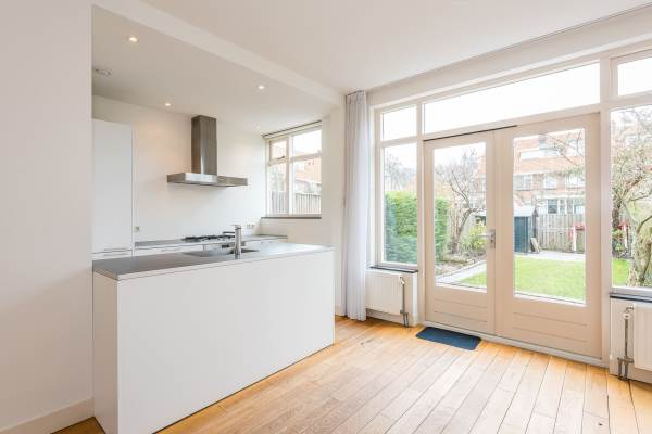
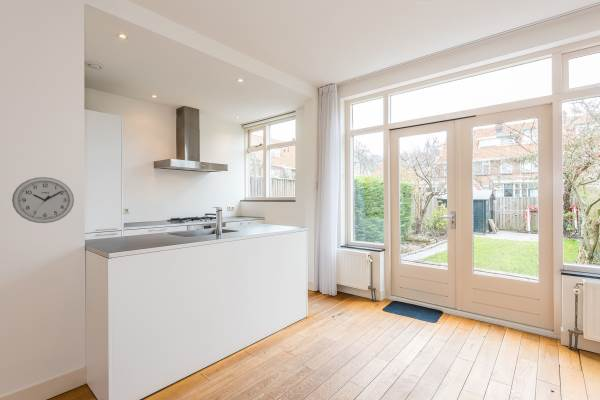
+ wall clock [11,176,75,224]
